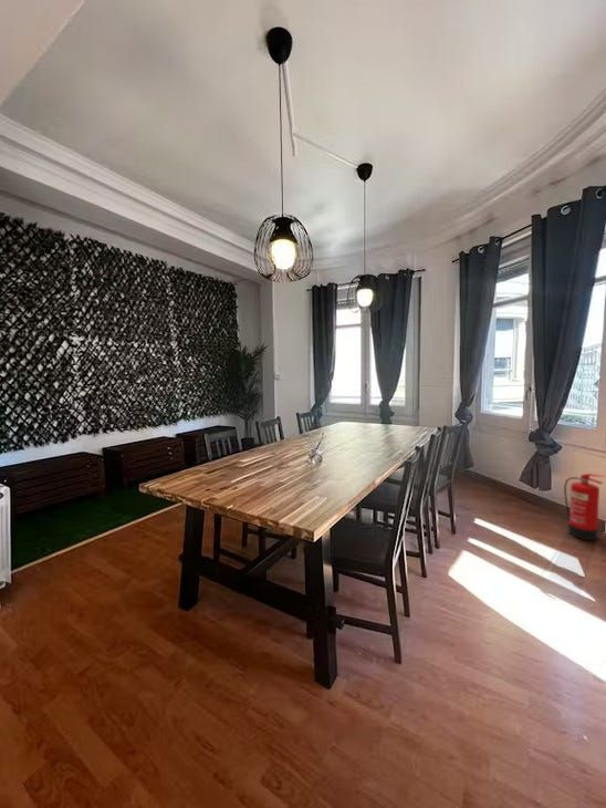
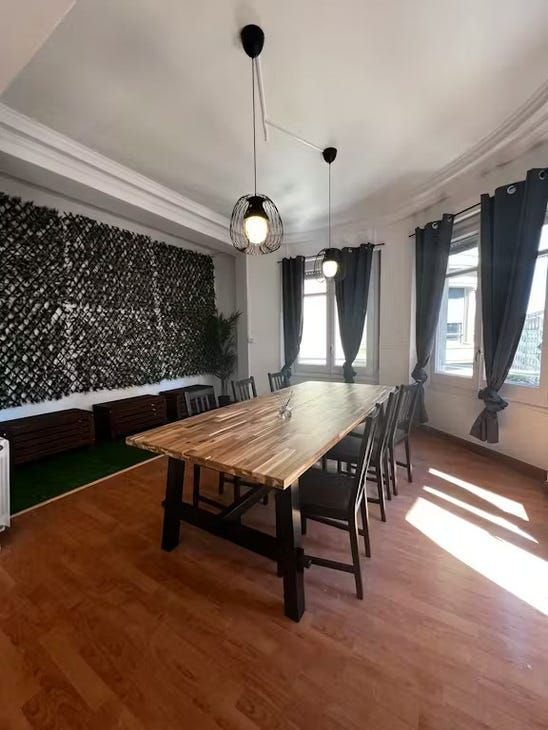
- fire extinguisher [563,473,606,541]
